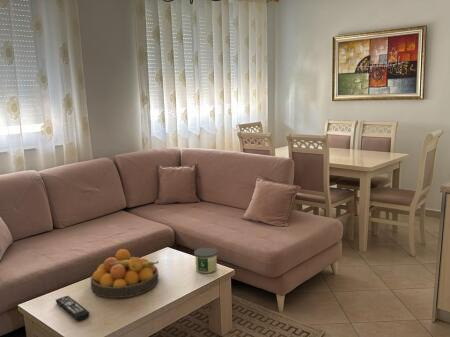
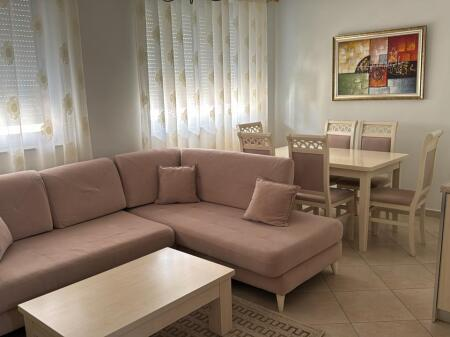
- remote control [55,295,91,321]
- candle [193,247,218,274]
- fruit bowl [90,248,160,299]
